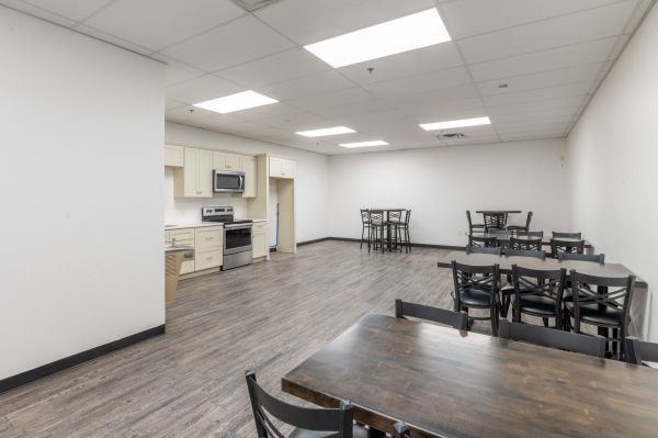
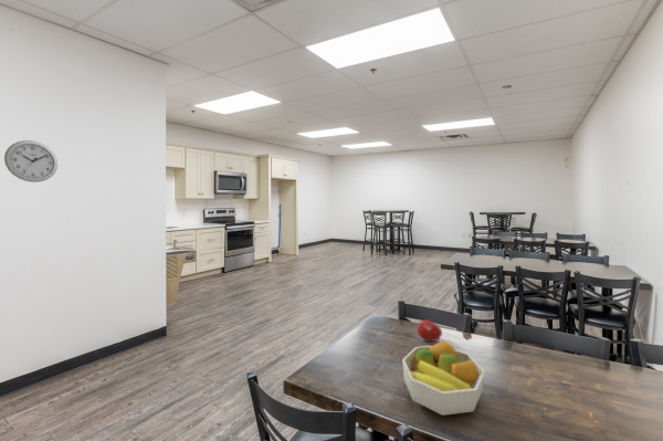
+ fruit bowl [401,339,486,417]
+ fruit [417,319,443,343]
+ wall clock [3,139,59,183]
